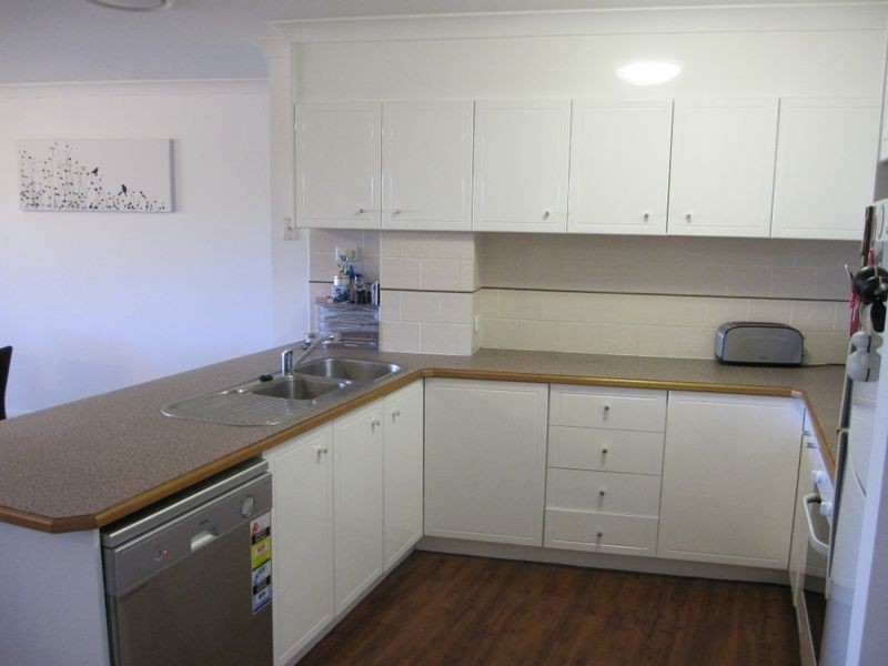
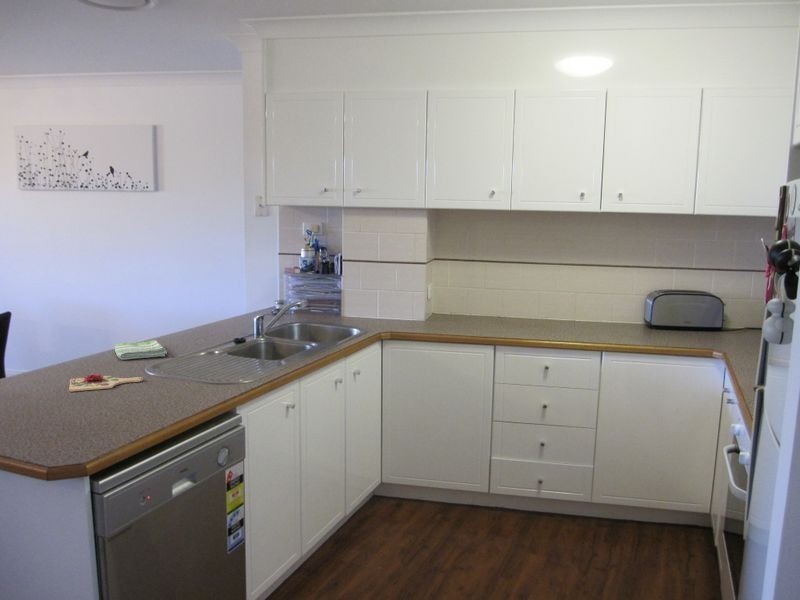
+ dish towel [113,339,168,361]
+ cutting board [68,373,144,392]
